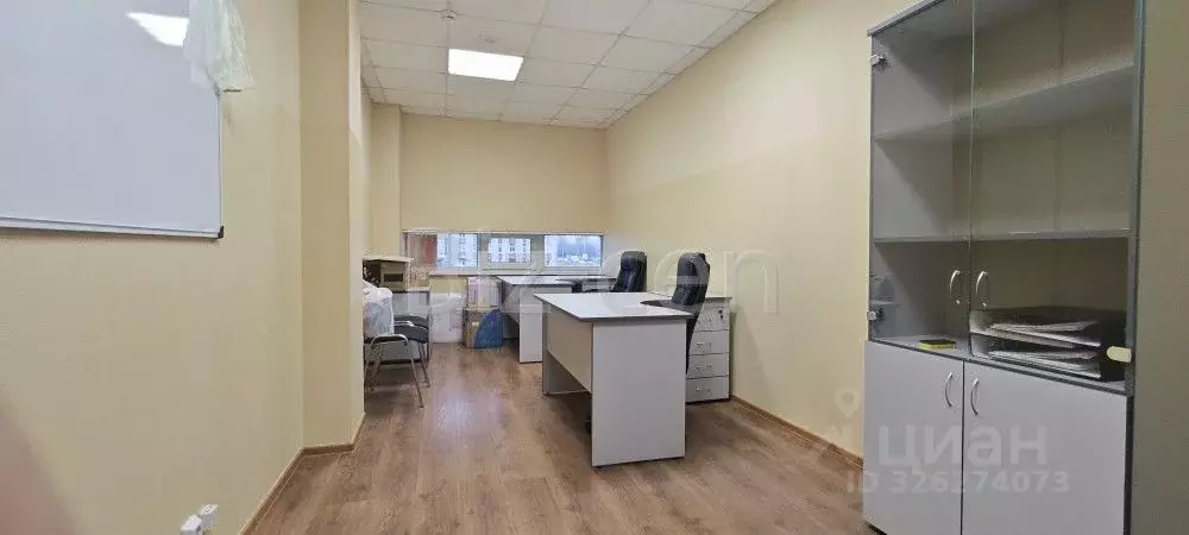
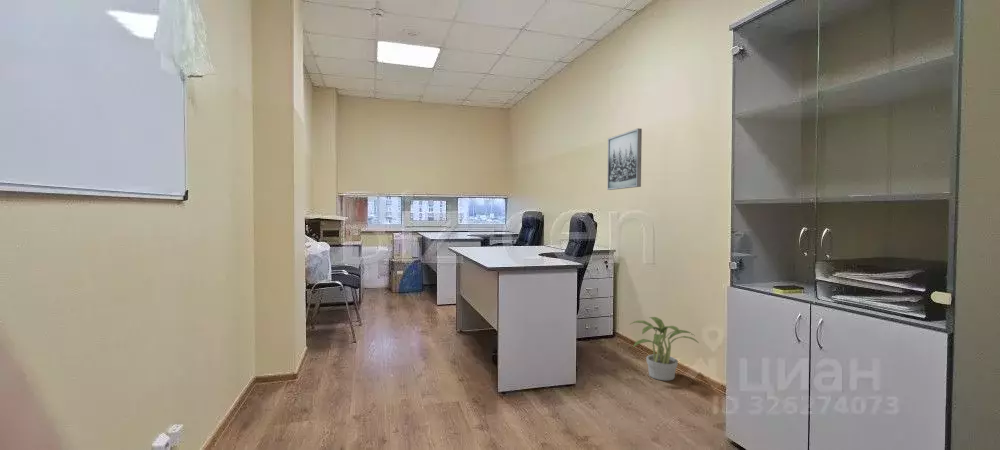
+ potted plant [628,316,700,382]
+ wall art [606,127,643,191]
